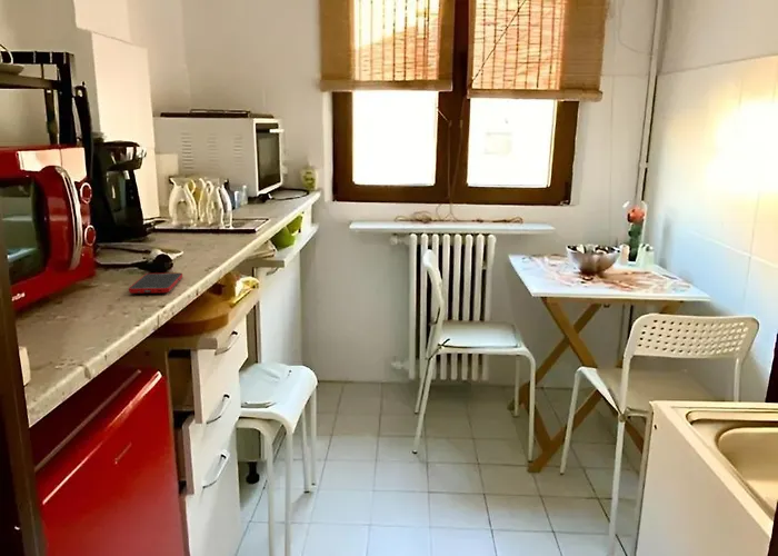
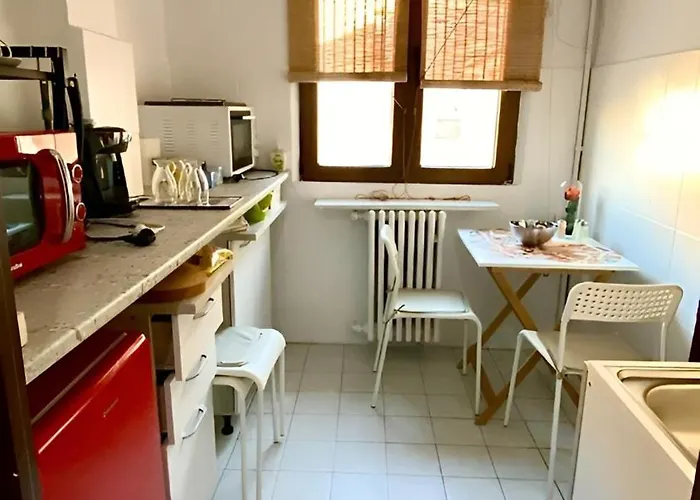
- cell phone [128,271,183,295]
